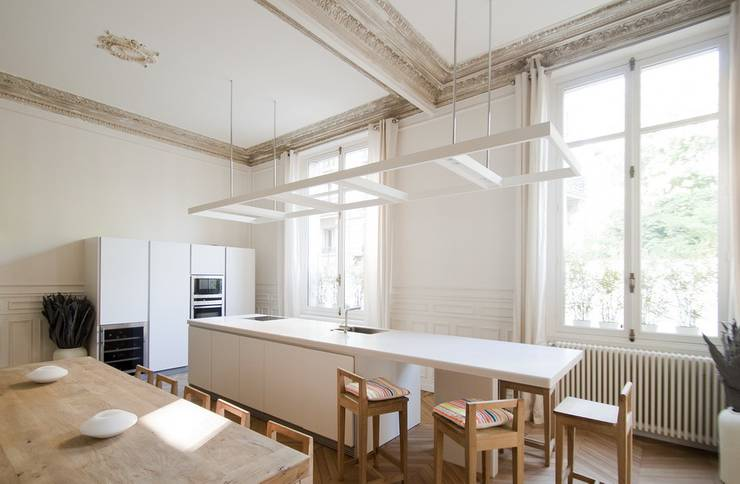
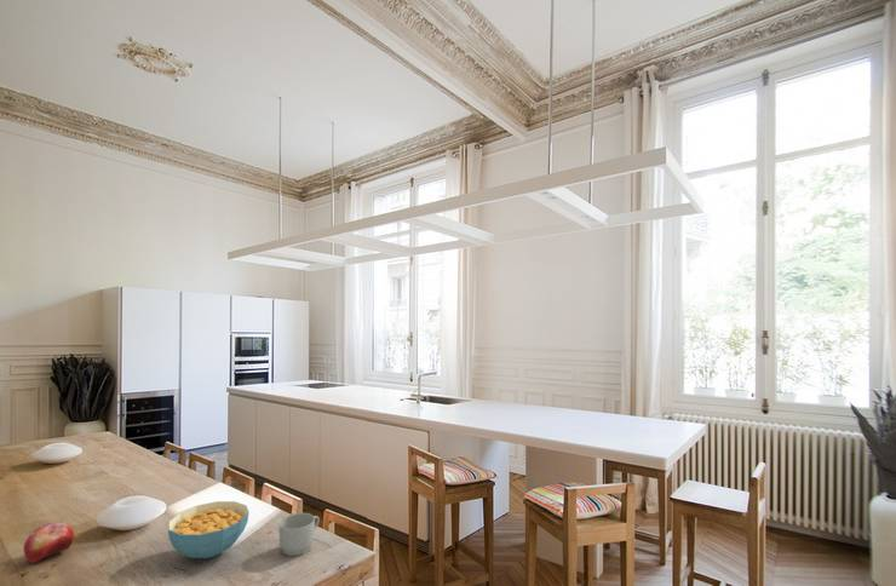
+ mug [278,512,321,557]
+ cereal bowl [167,500,251,559]
+ fruit [23,522,75,564]
